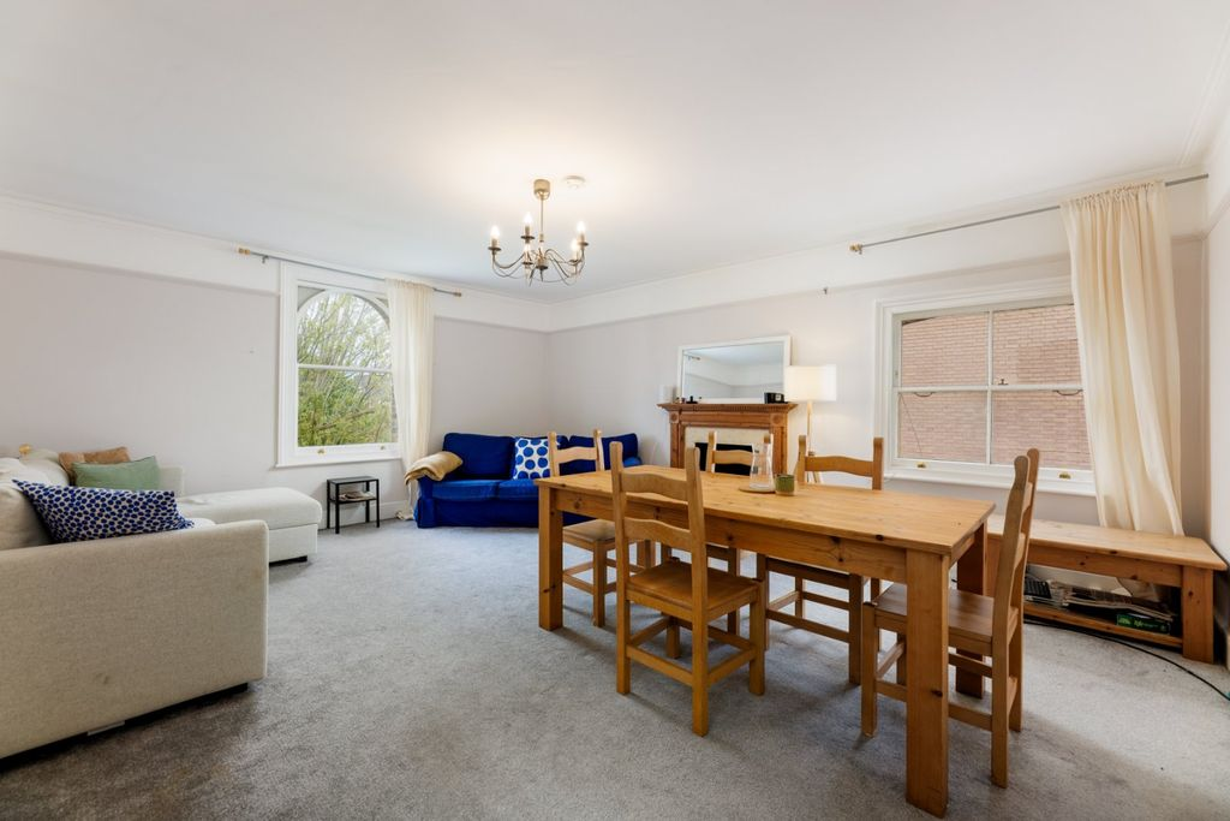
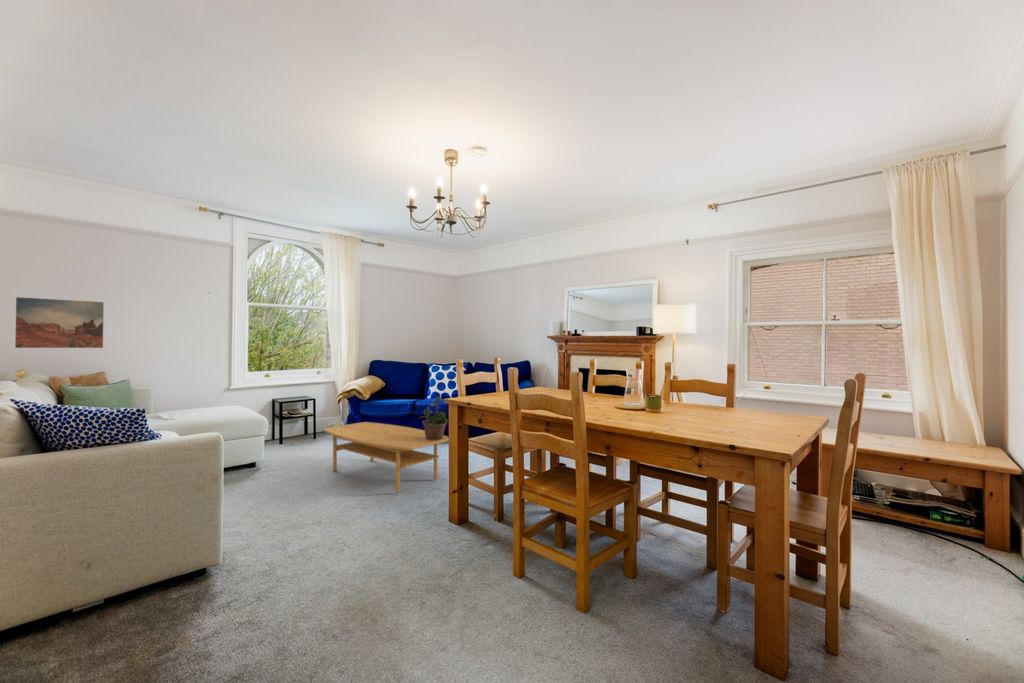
+ coffee table [321,421,450,493]
+ wall art [14,296,105,349]
+ potted plant [418,395,449,440]
